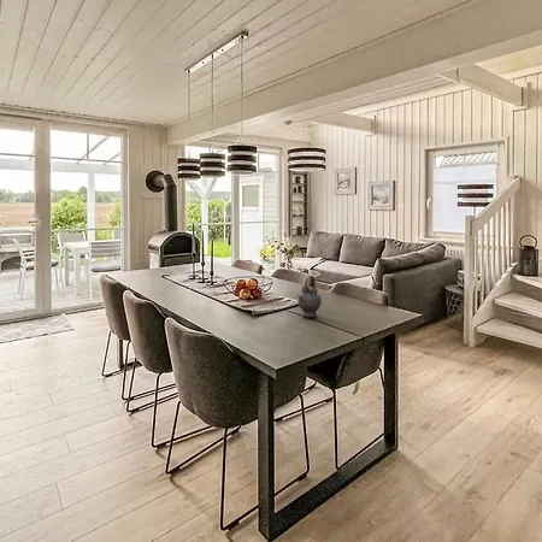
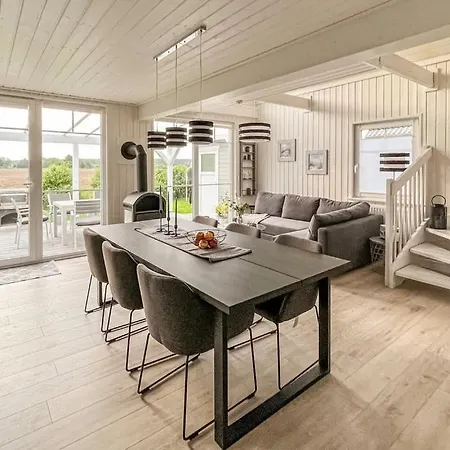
- teapot [296,275,323,318]
